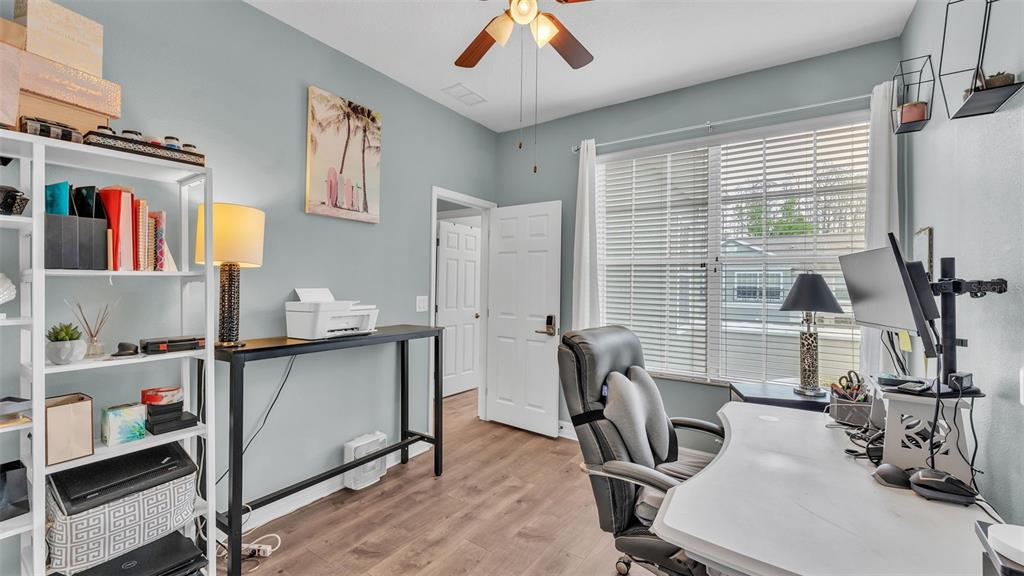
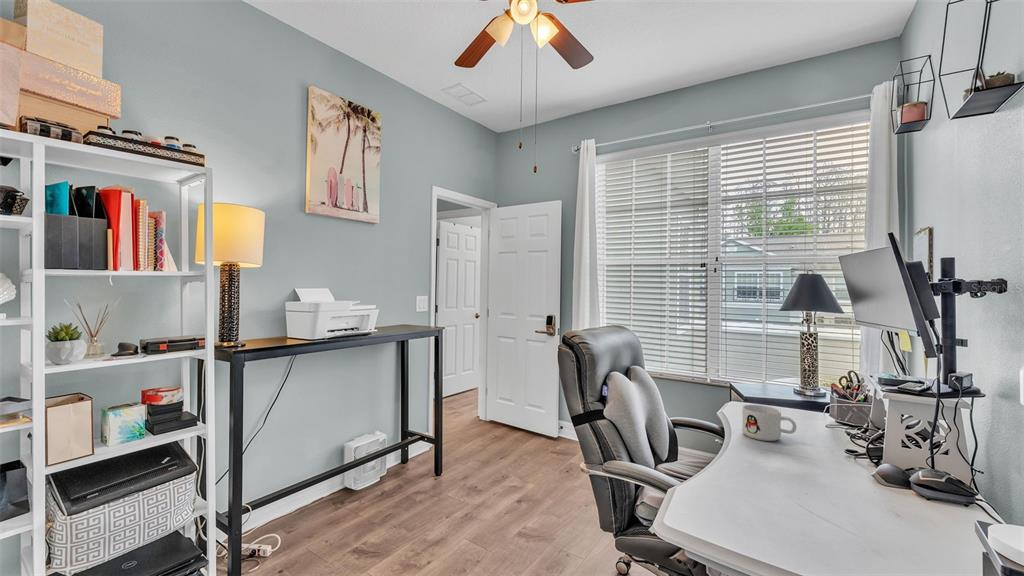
+ mug [741,404,798,442]
